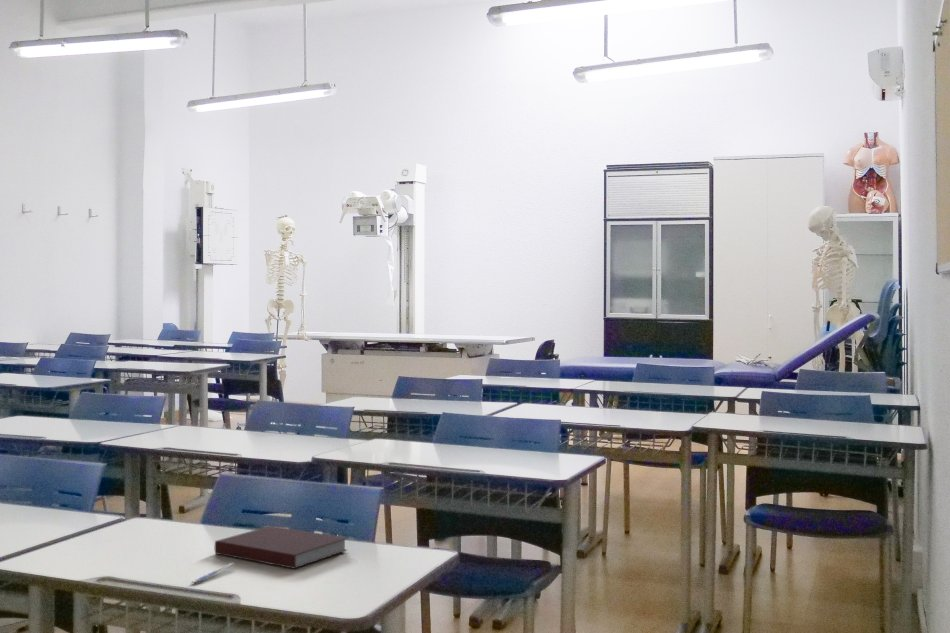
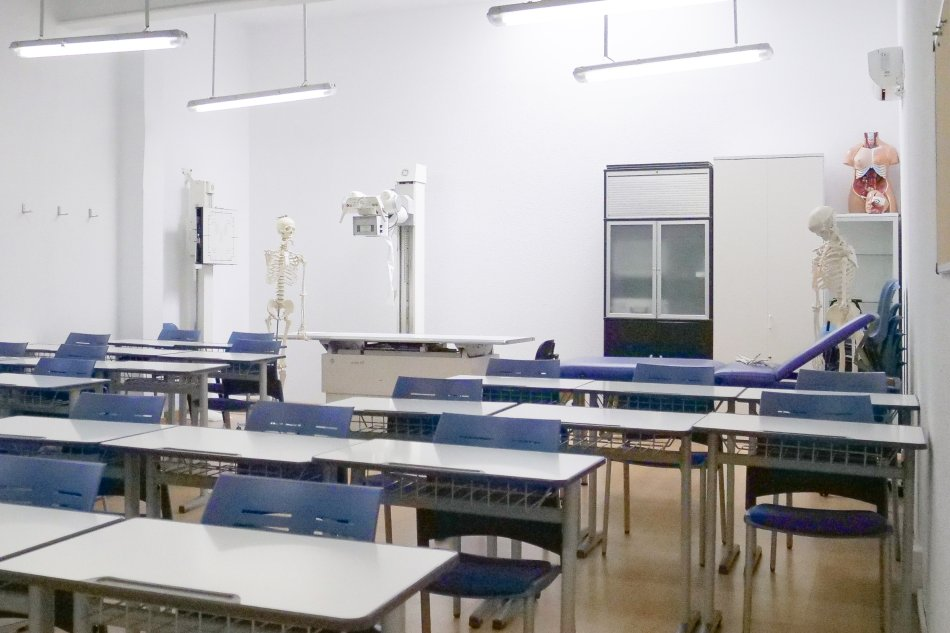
- pen [191,561,237,585]
- notebook [214,525,348,570]
